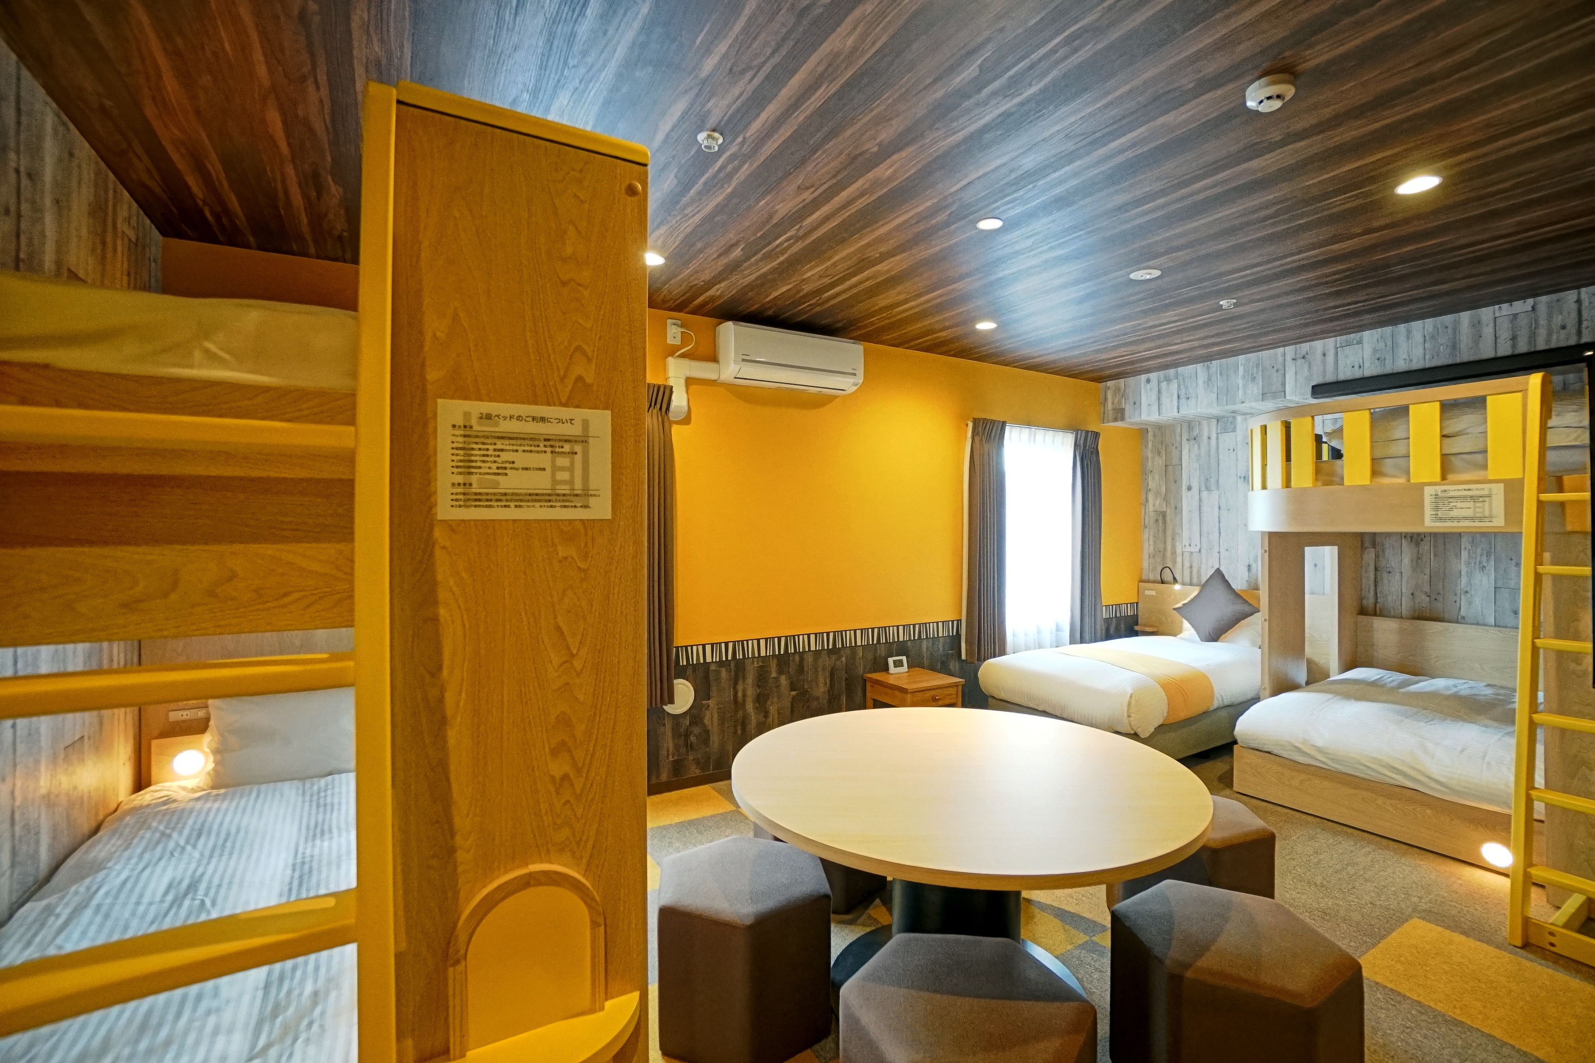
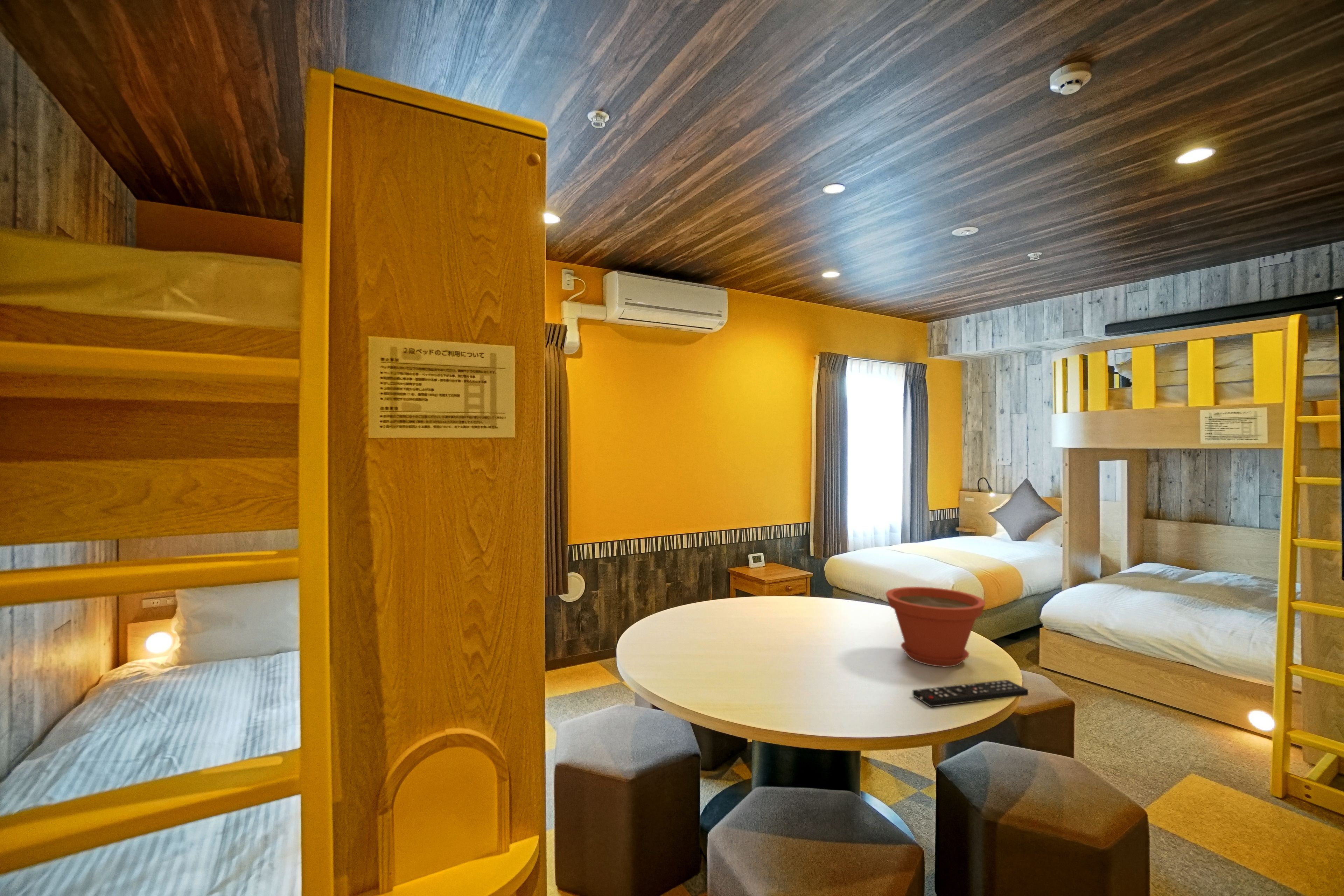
+ remote control [912,679,1029,707]
+ plant pot [885,586,986,667]
